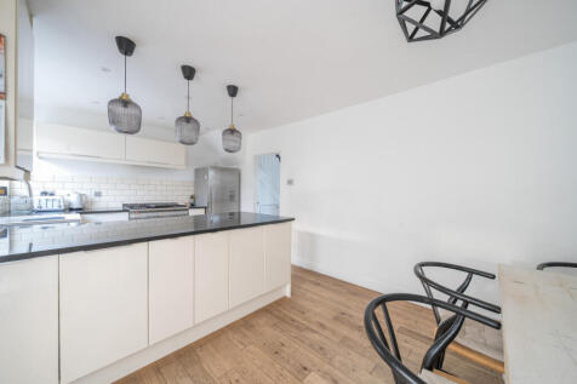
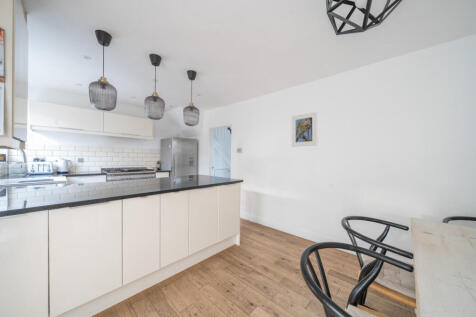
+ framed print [291,111,318,148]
